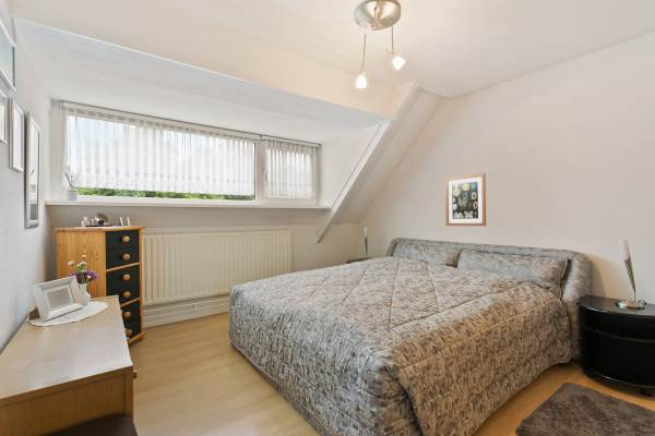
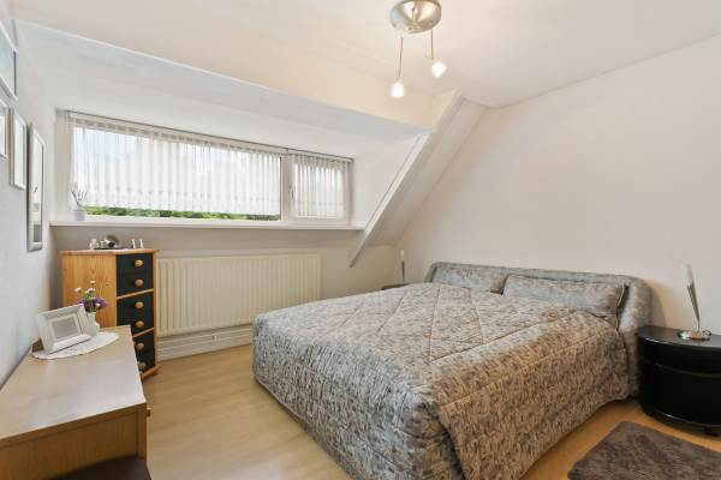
- wall art [444,172,487,227]
